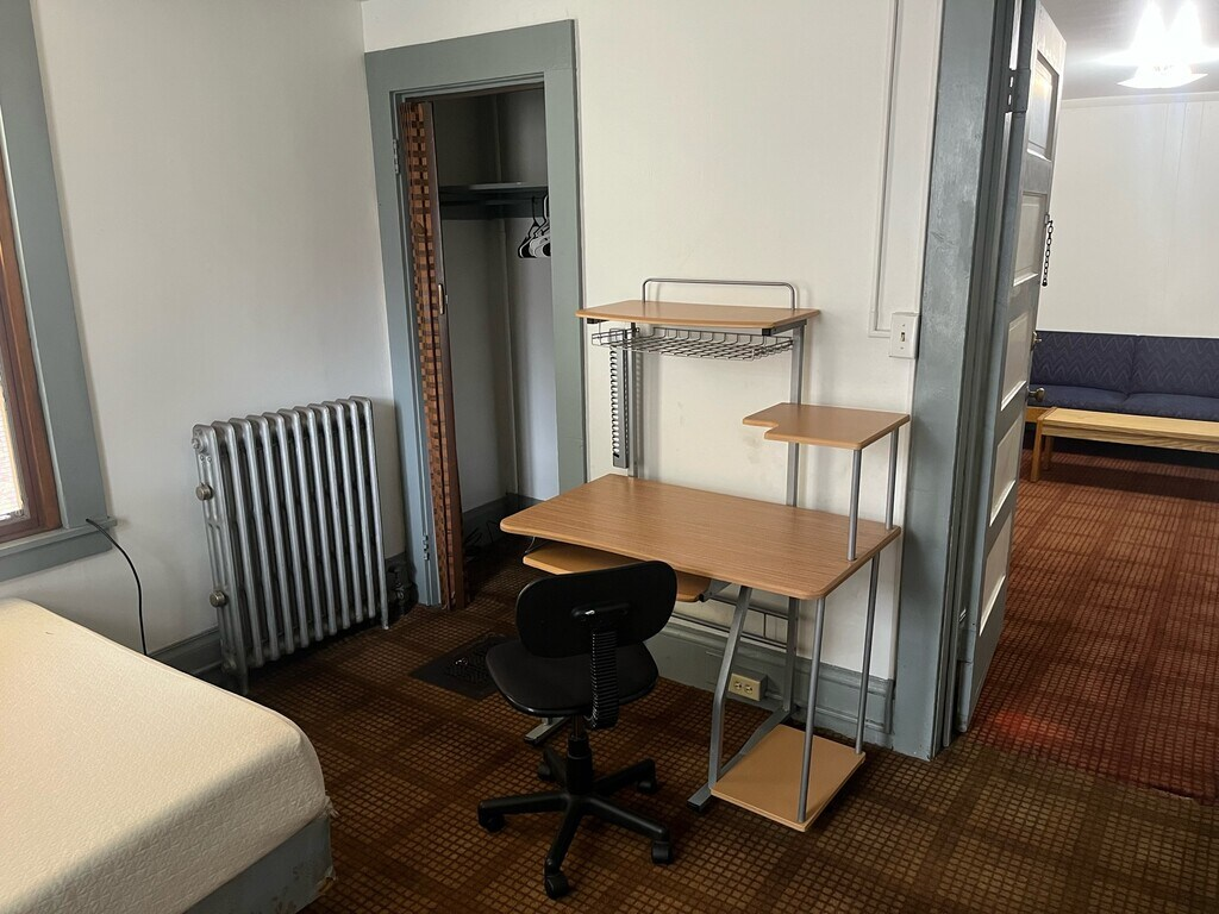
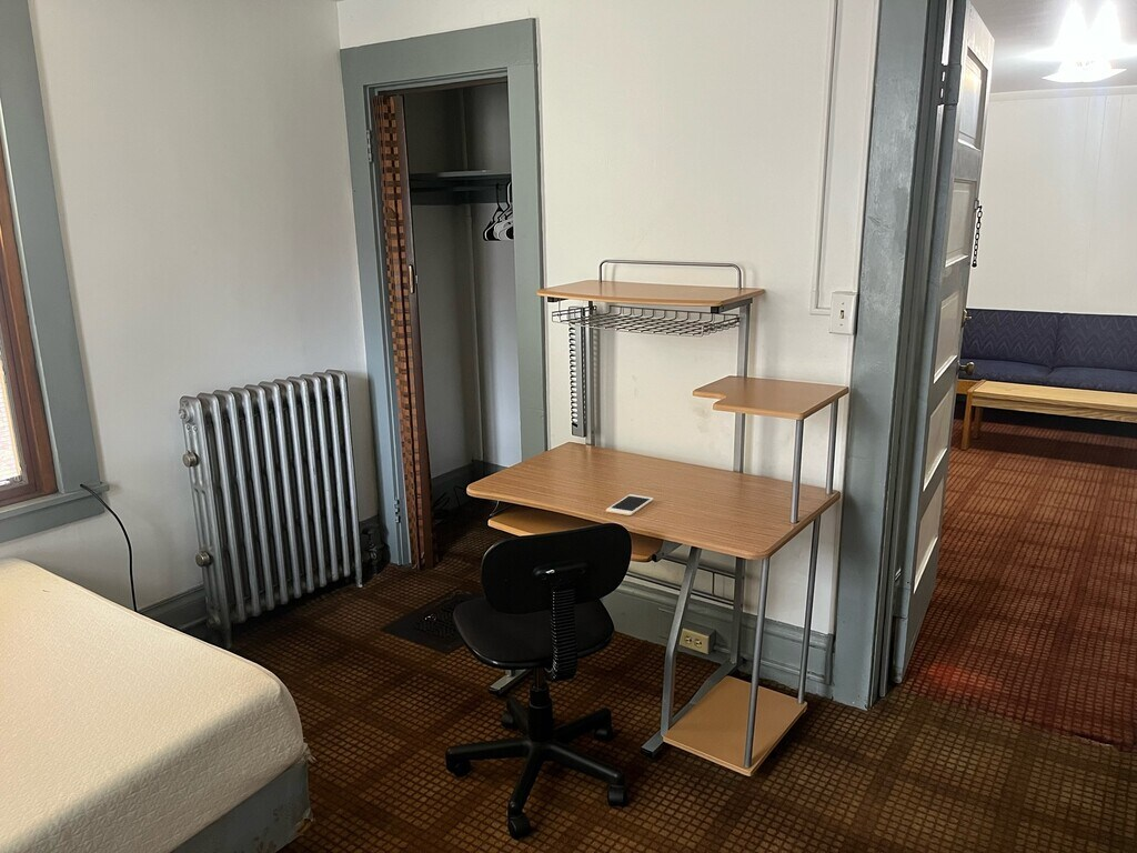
+ cell phone [605,493,654,516]
